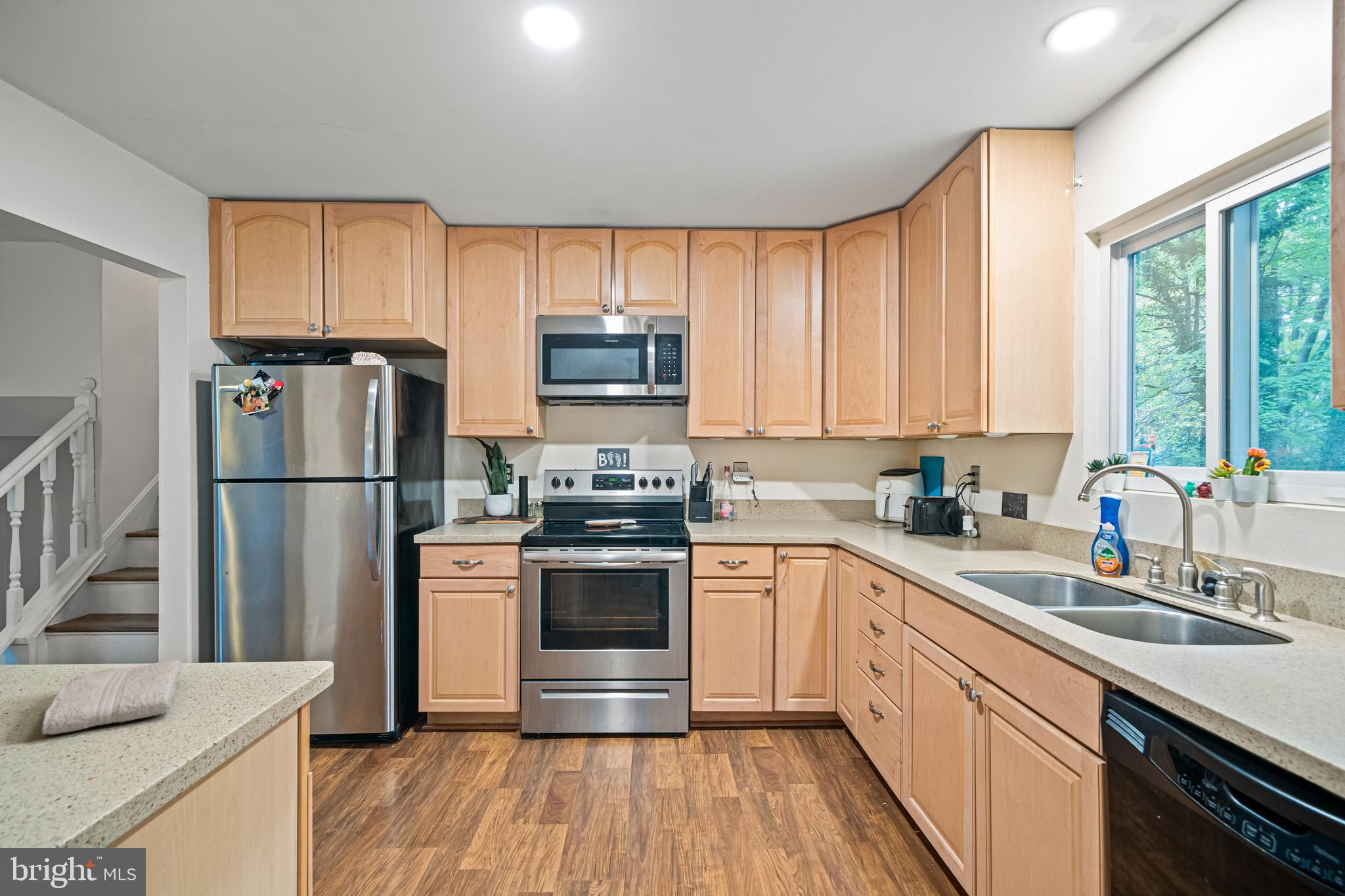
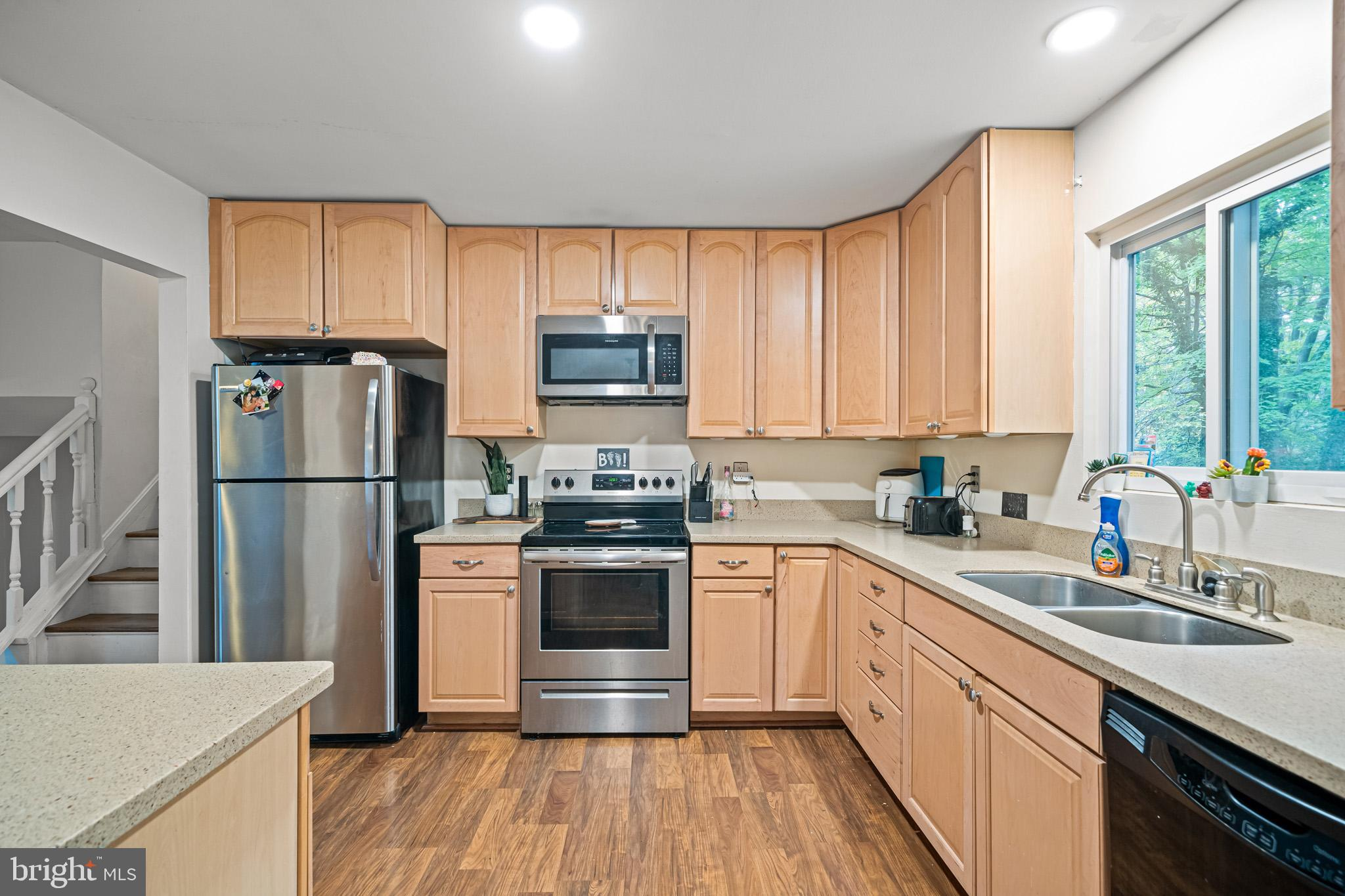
- washcloth [41,659,182,735]
